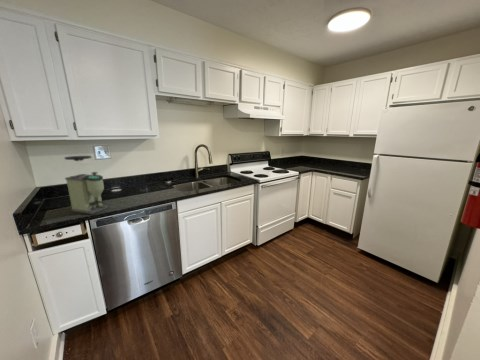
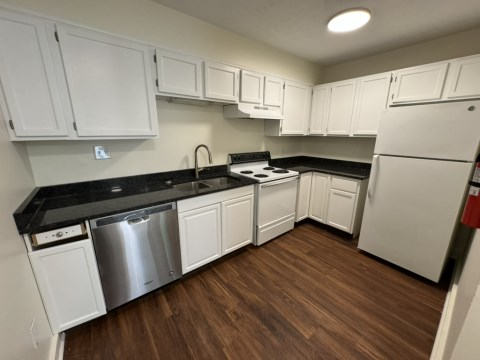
- coffee grinder [63,155,109,215]
